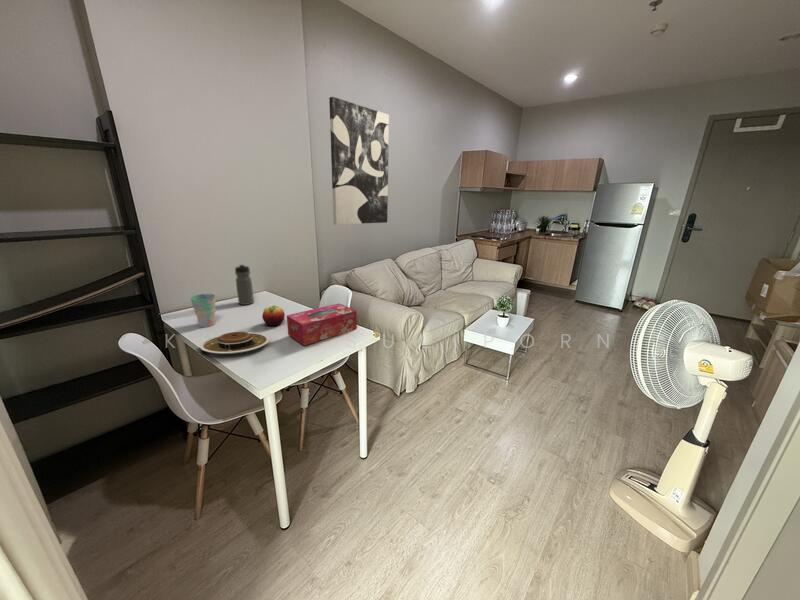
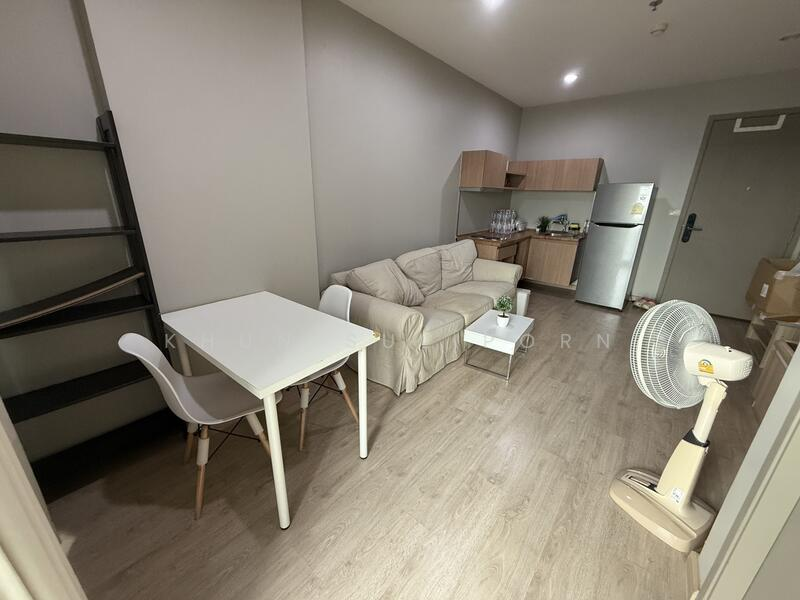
- plate [199,331,270,355]
- water bottle [234,263,255,306]
- tissue box [286,302,358,346]
- cup [189,293,217,328]
- fruit [261,304,286,327]
- wall art [328,96,390,226]
